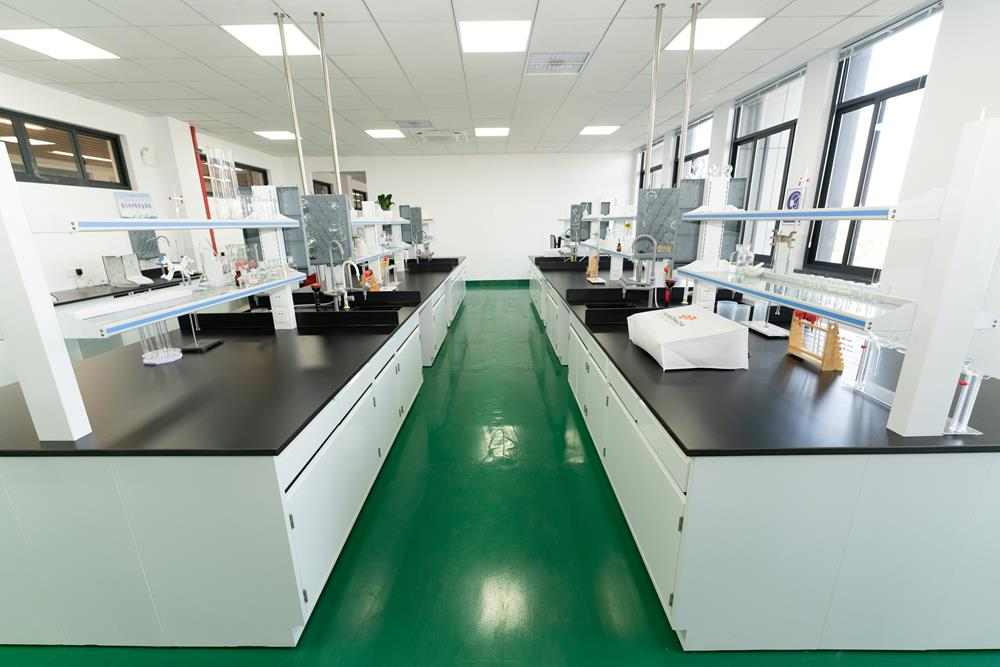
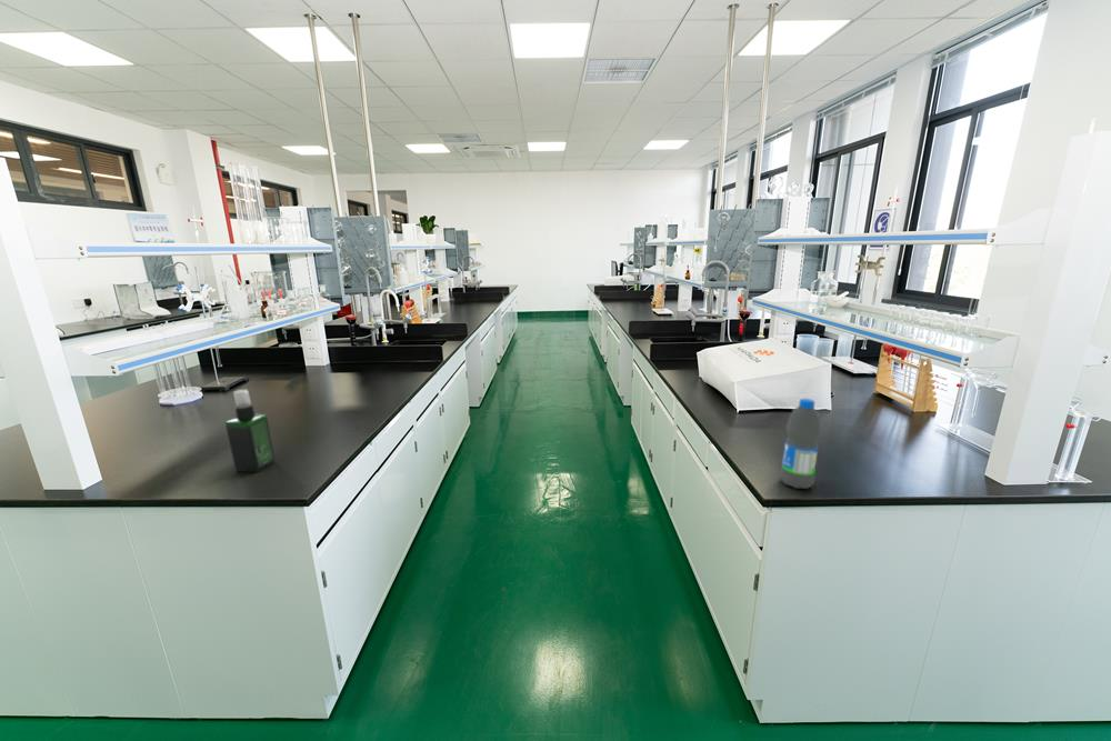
+ spray bottle [224,388,277,473]
+ water bottle [779,398,822,490]
